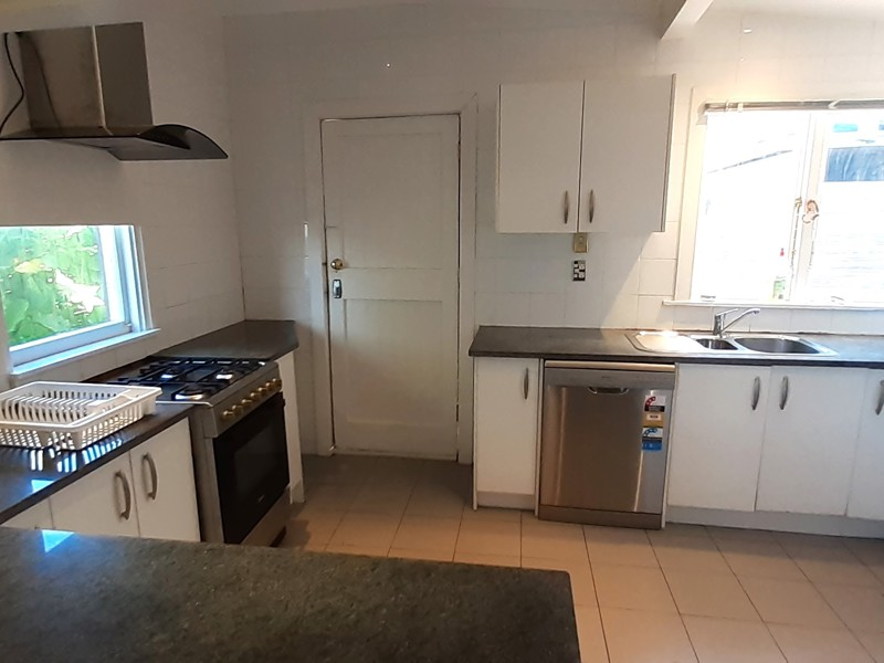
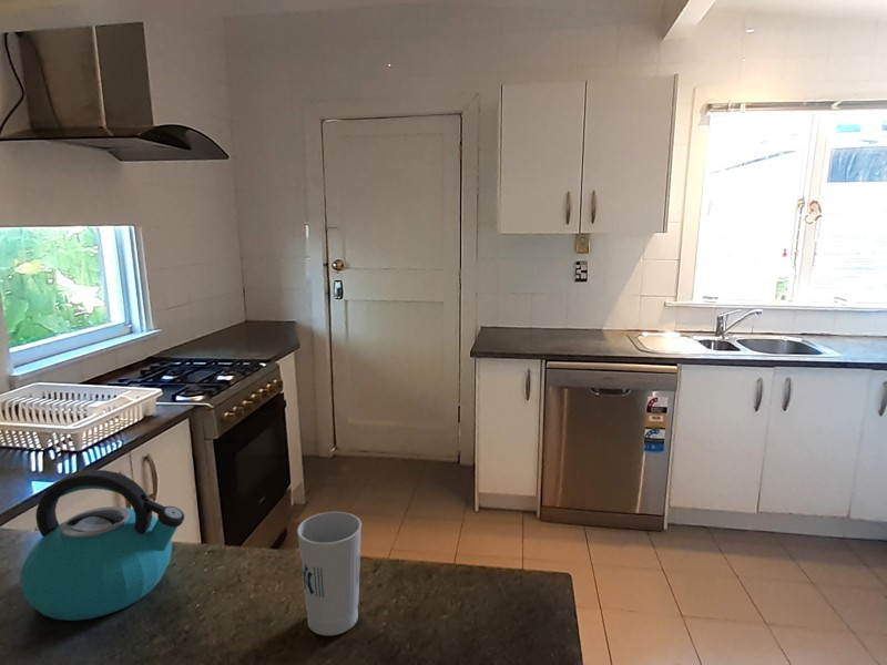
+ kettle [19,469,185,622]
+ cup [296,511,363,637]
